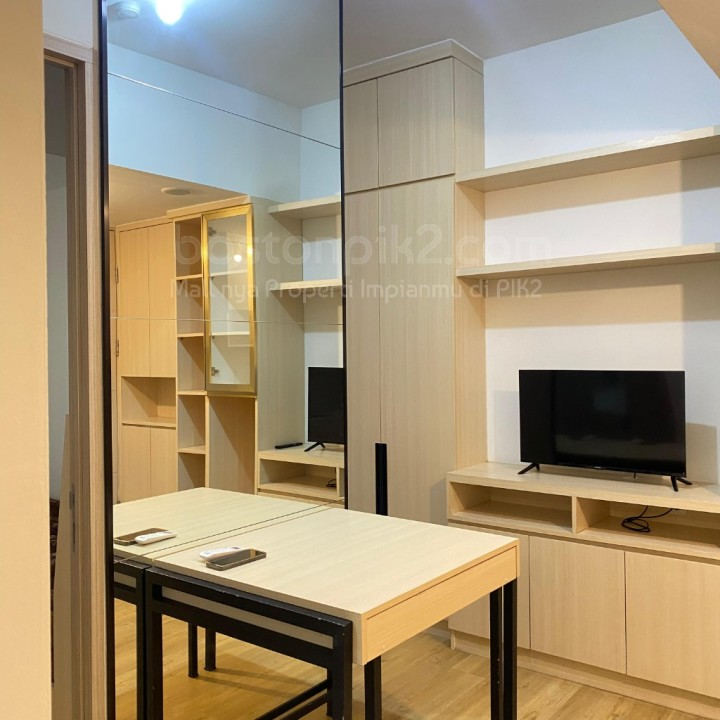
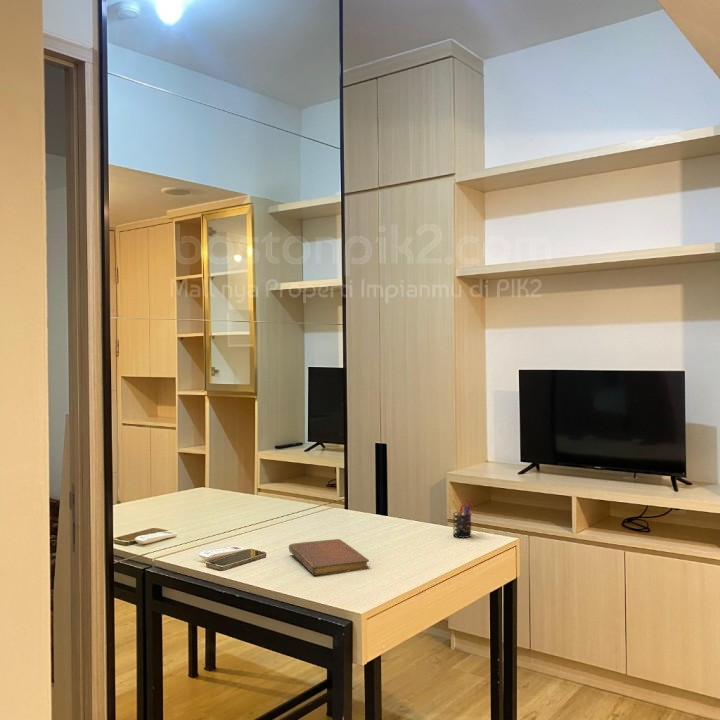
+ notebook [288,538,370,577]
+ pen holder [451,498,473,539]
